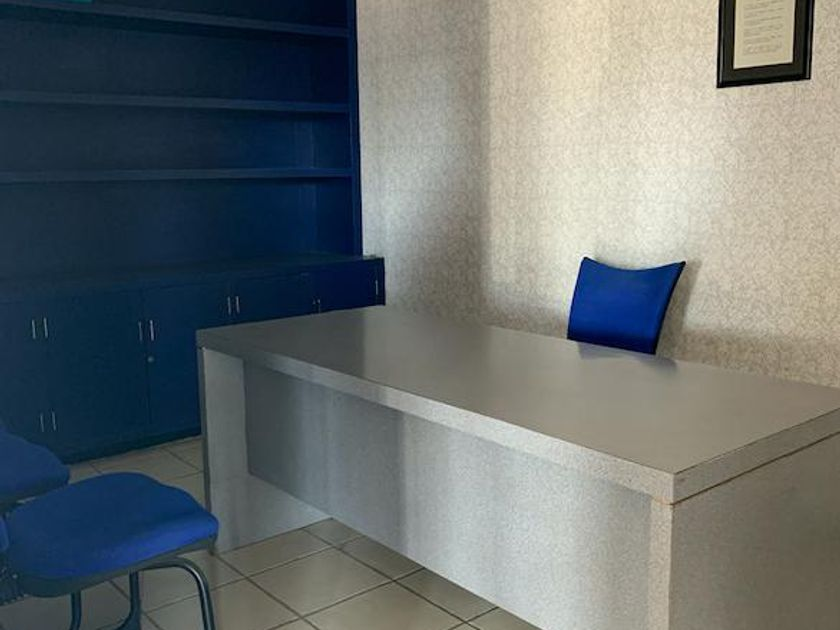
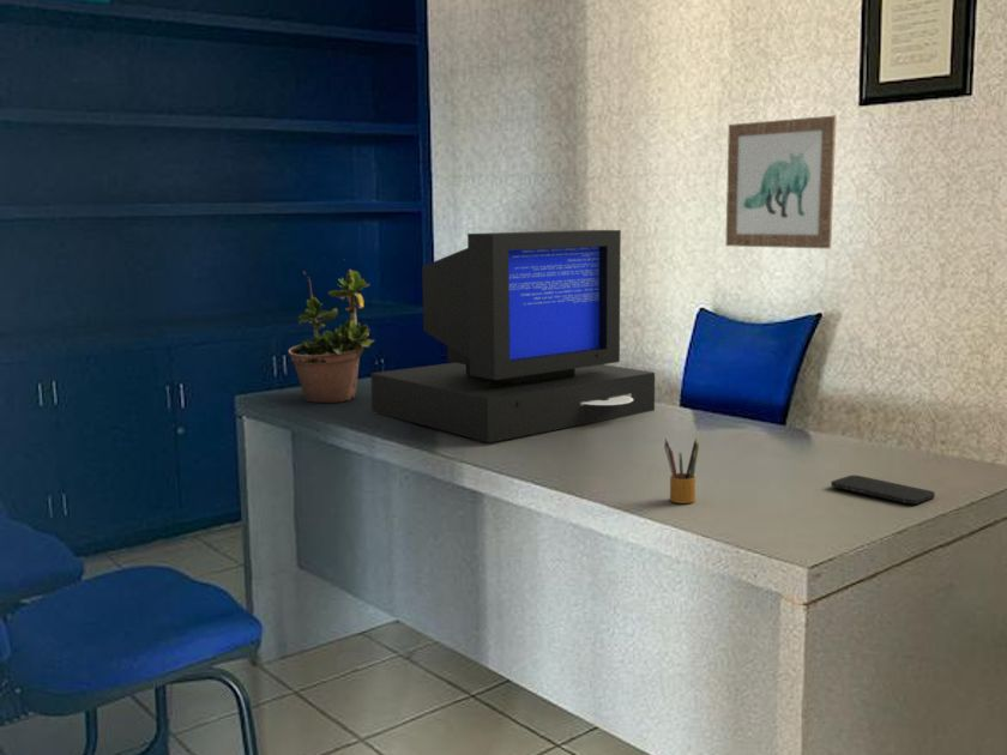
+ monitor [370,229,656,443]
+ smartphone [830,475,936,506]
+ pencil box [663,437,700,505]
+ wall art [724,115,838,249]
+ potted plant [288,258,375,404]
